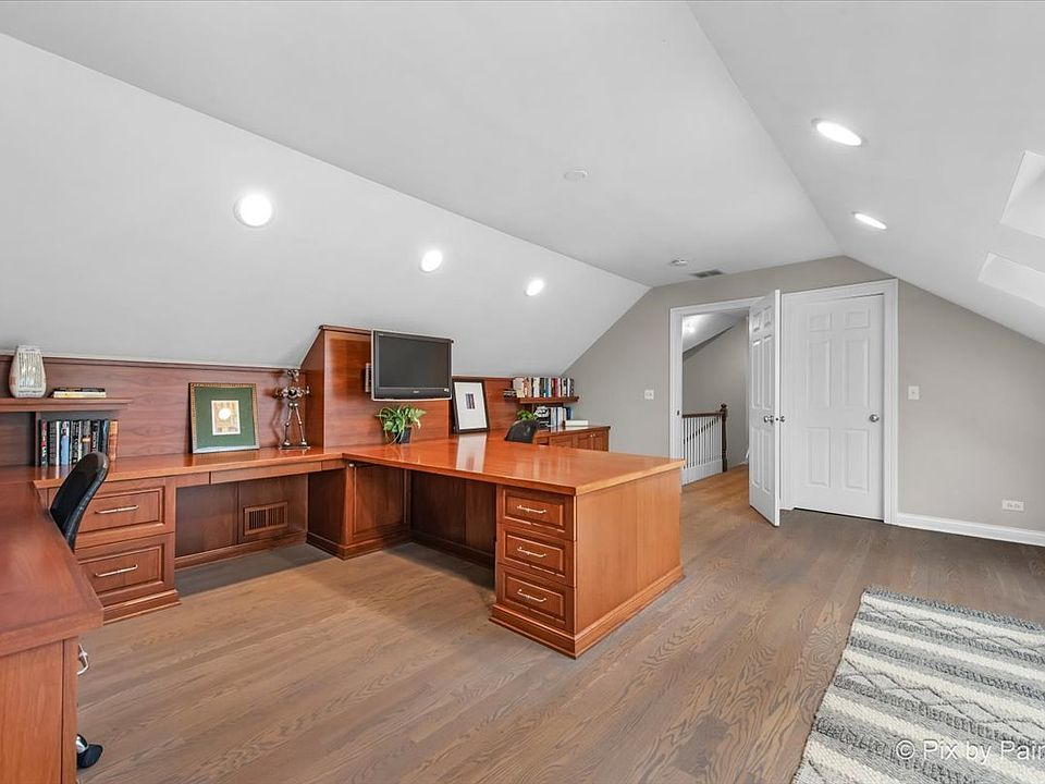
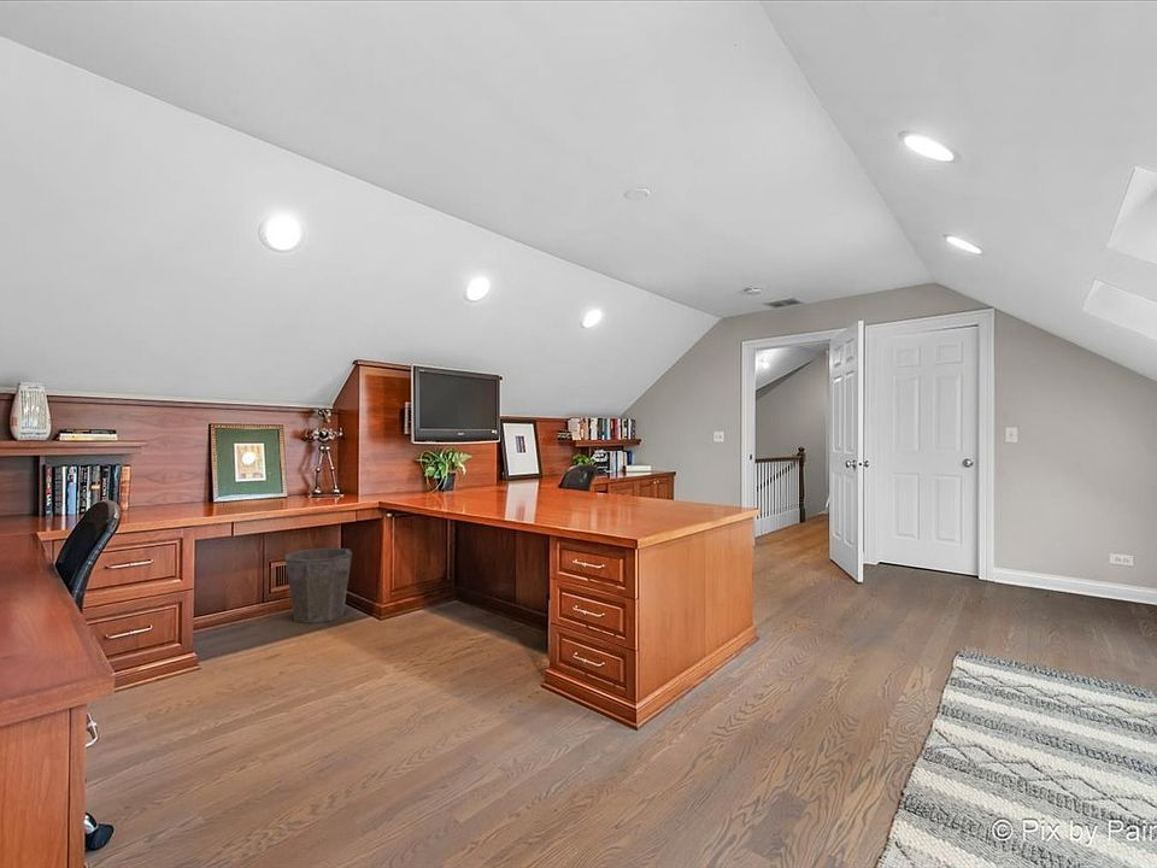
+ waste bin [284,546,353,624]
